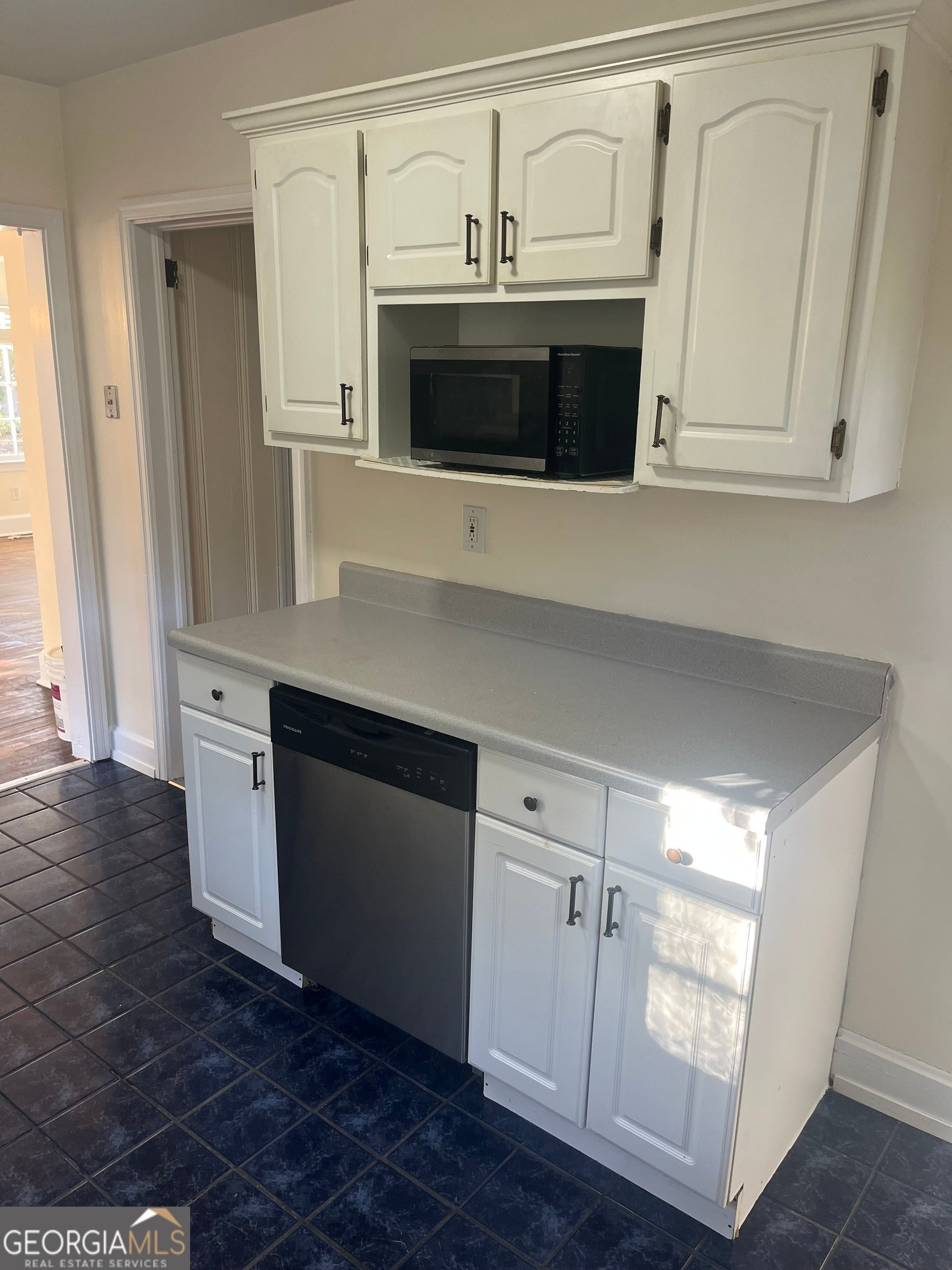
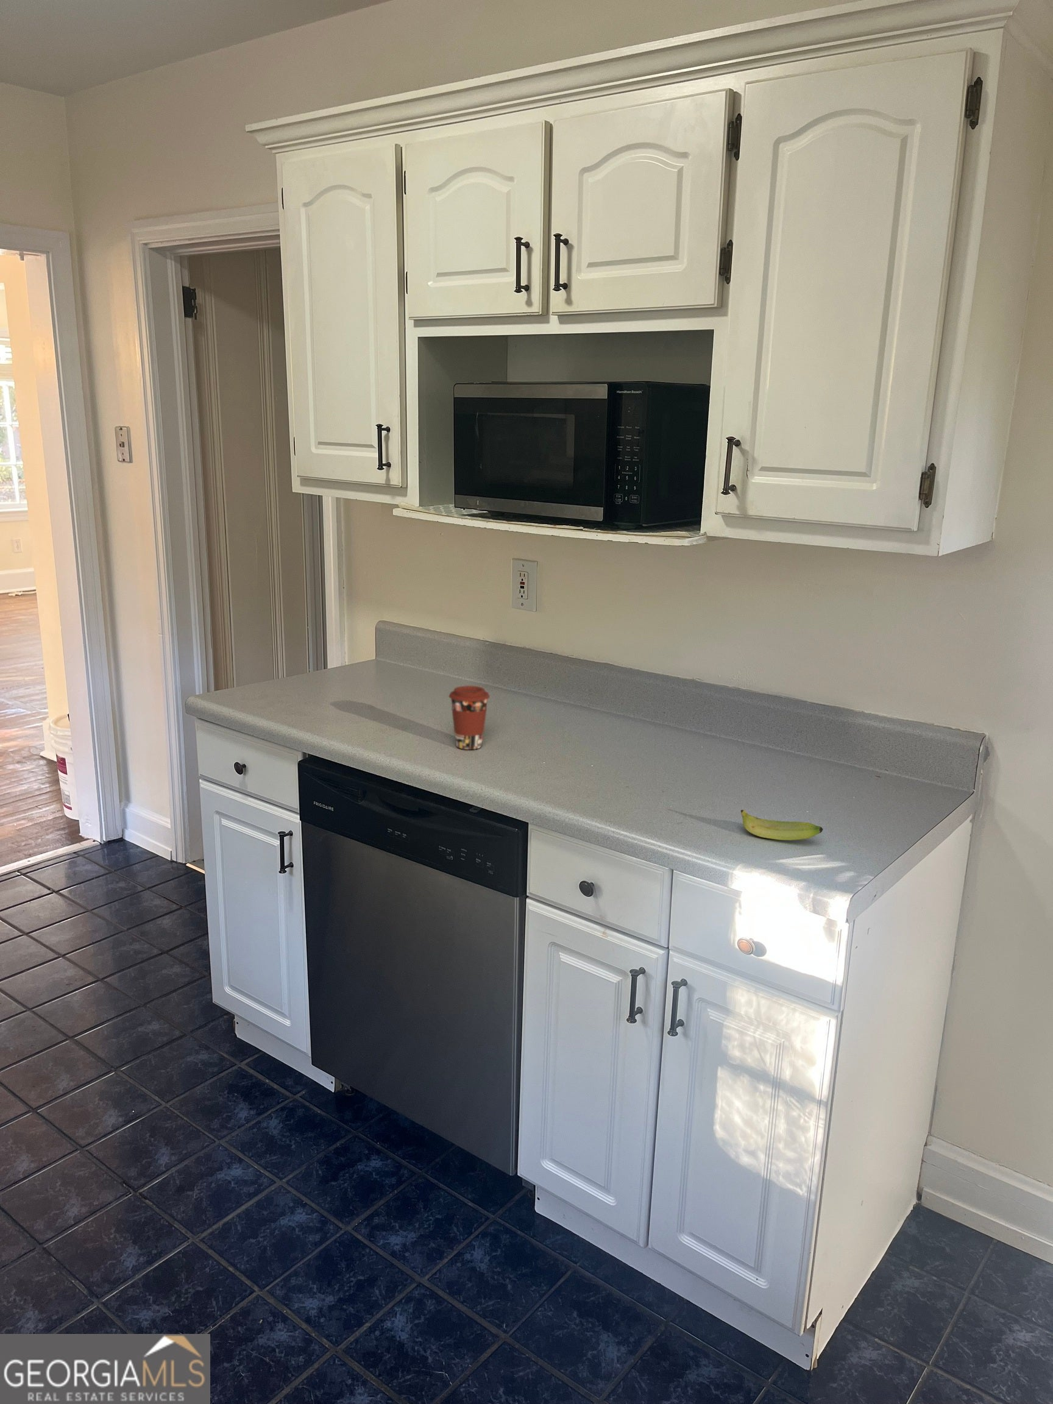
+ coffee cup [448,685,490,751]
+ banana [740,809,824,841]
